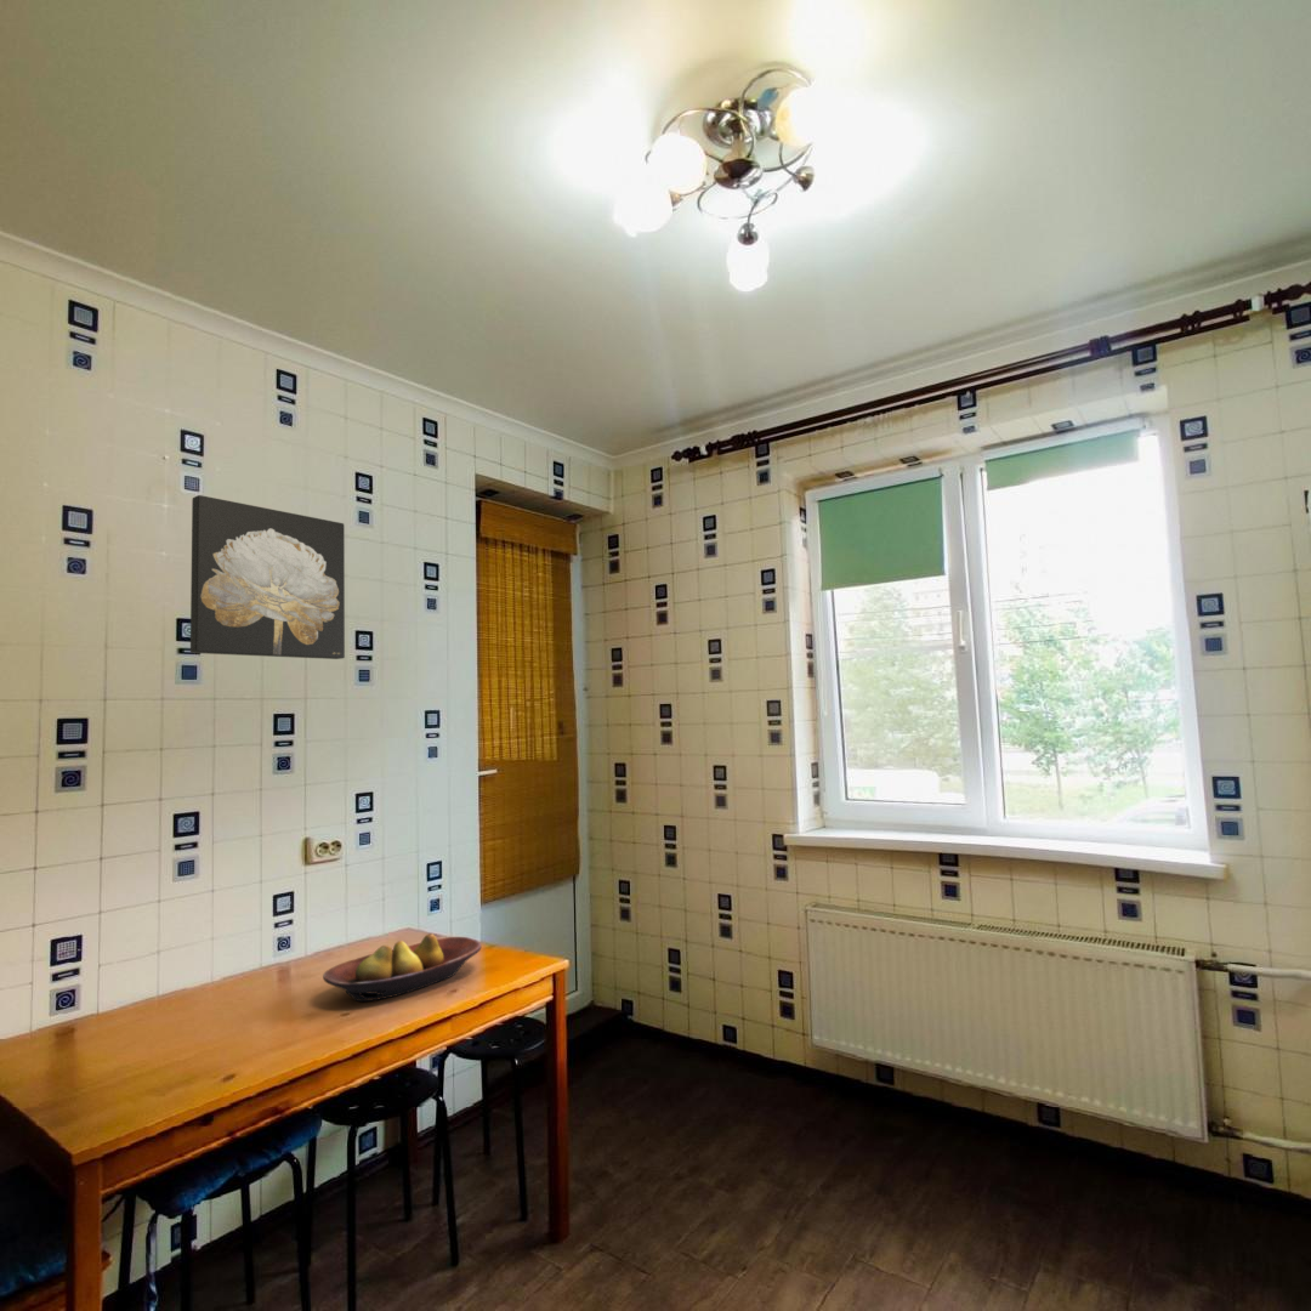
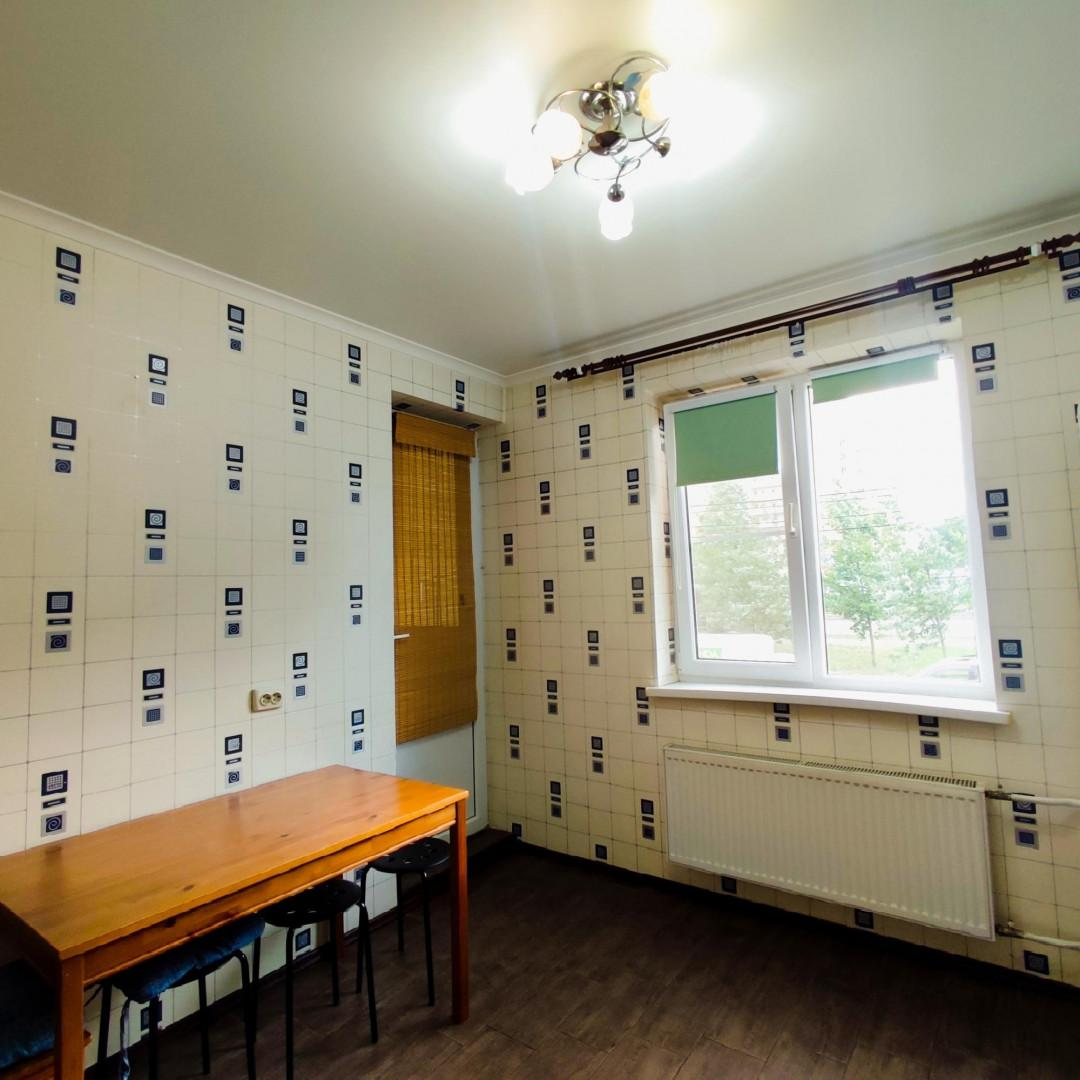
- fruit bowl [322,932,482,1003]
- wall art [189,494,346,660]
